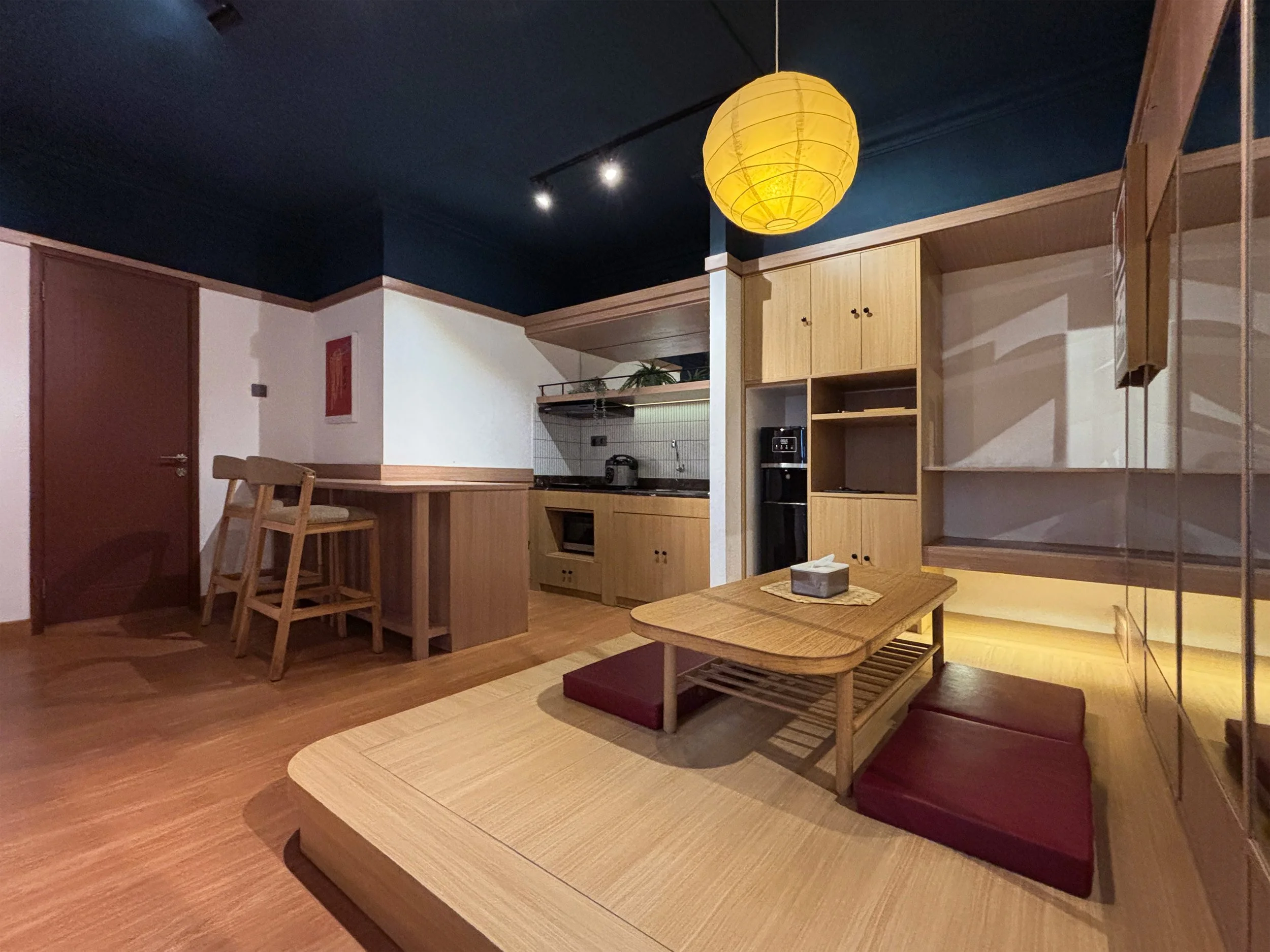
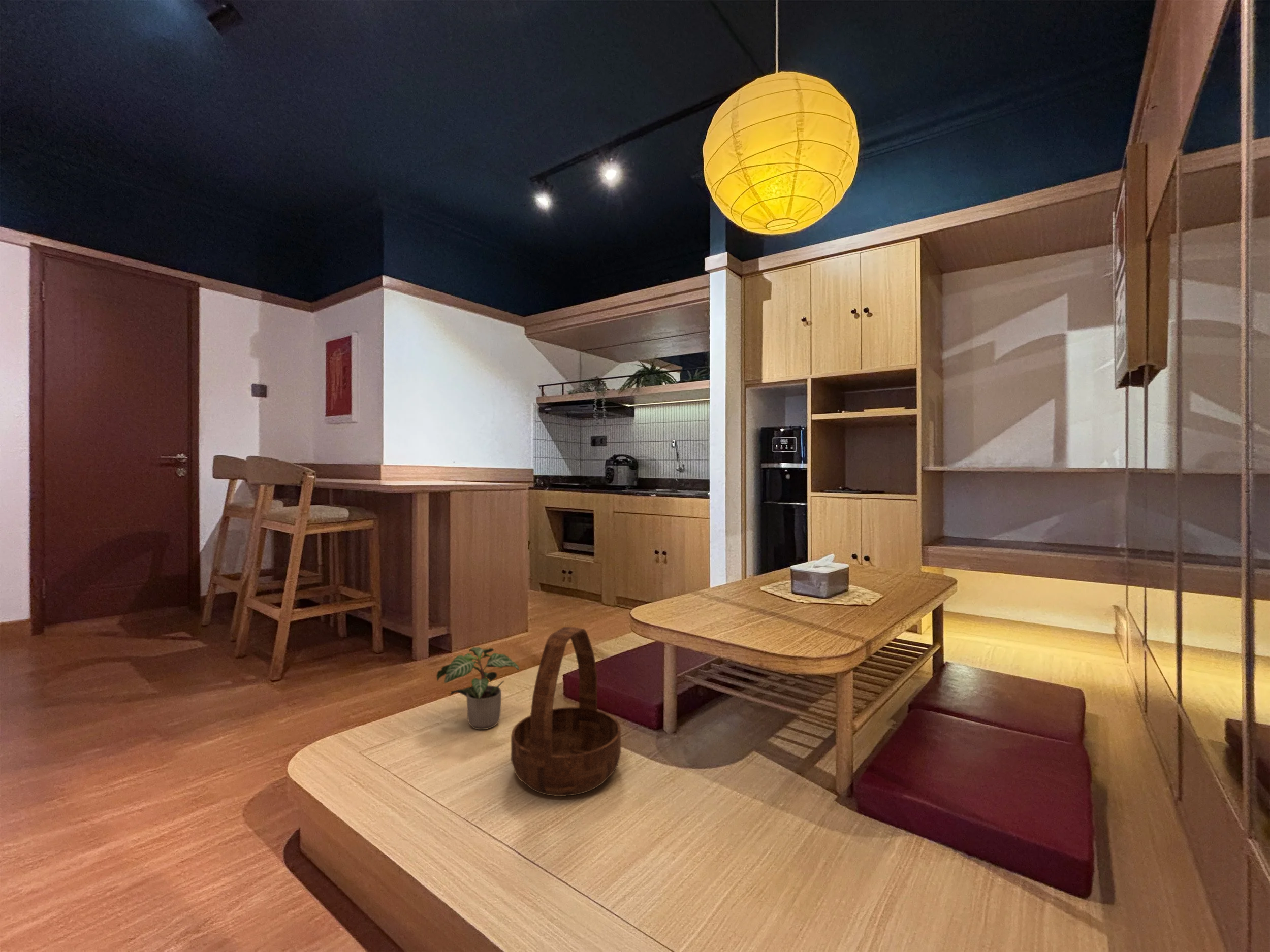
+ potted plant [436,647,520,730]
+ basket [511,627,621,797]
